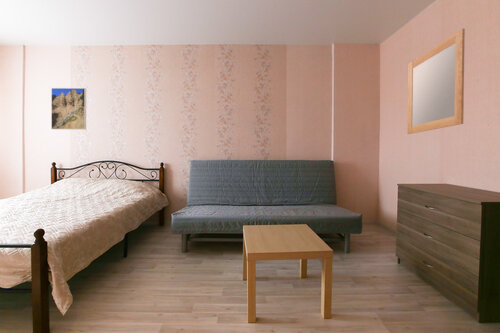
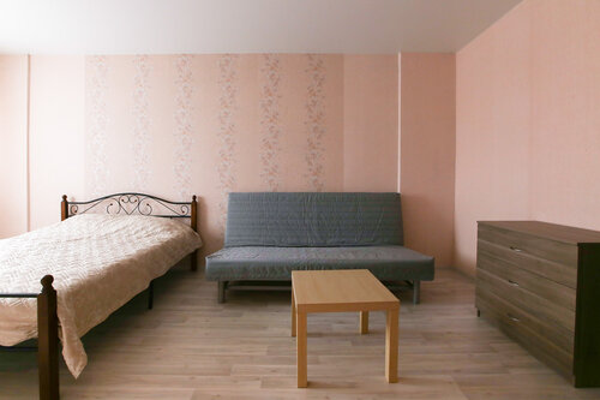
- home mirror [406,28,466,135]
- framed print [50,87,87,131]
